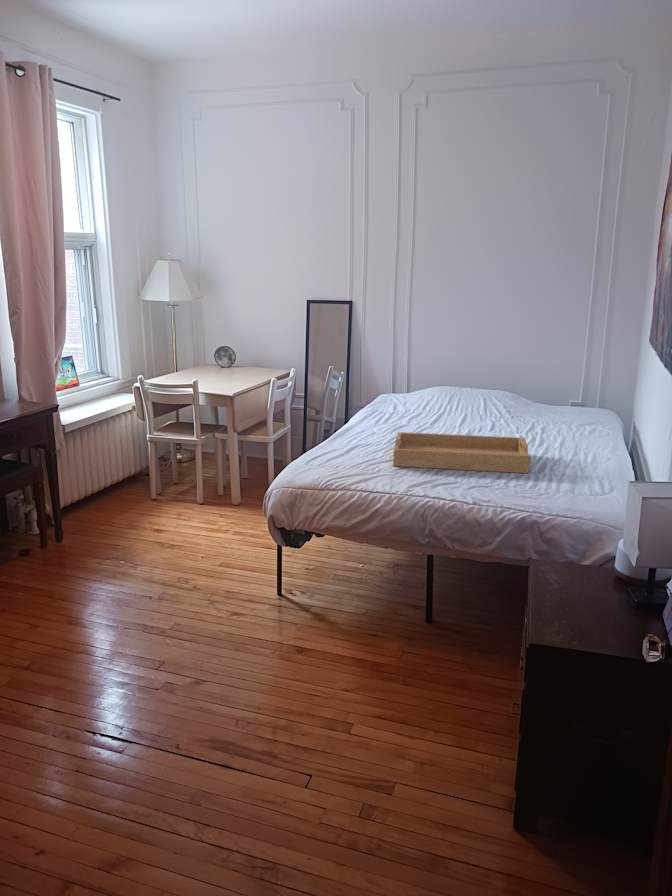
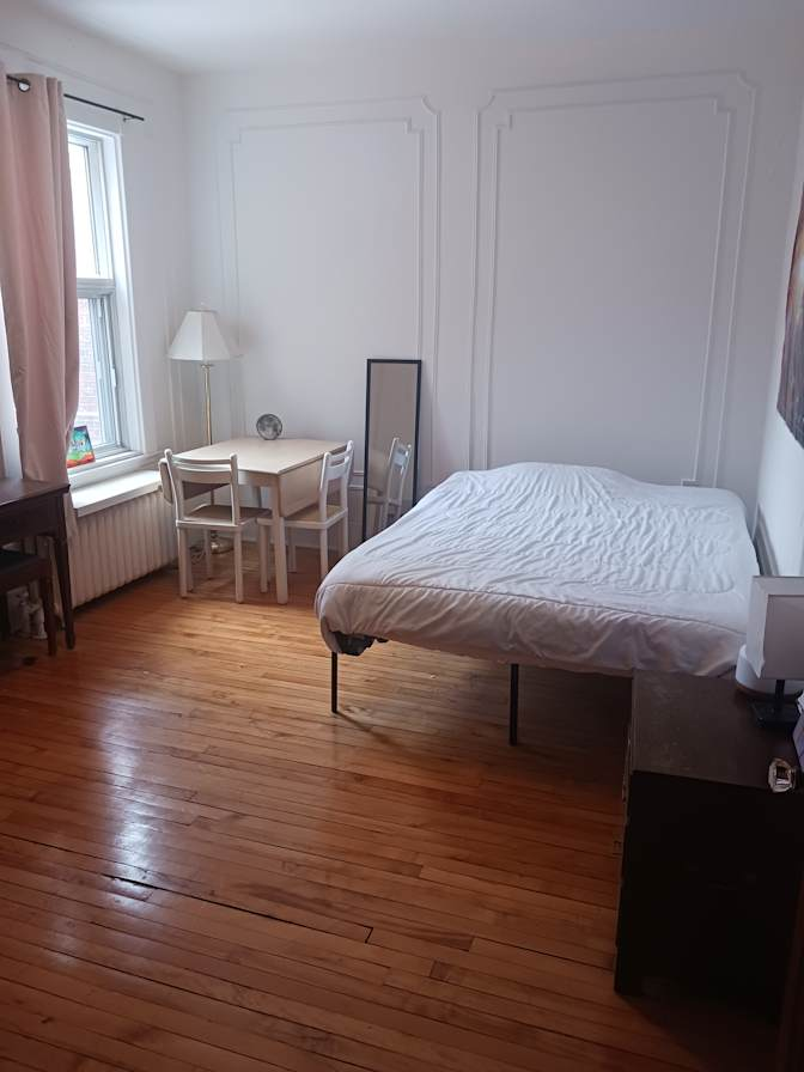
- serving tray [392,431,531,474]
